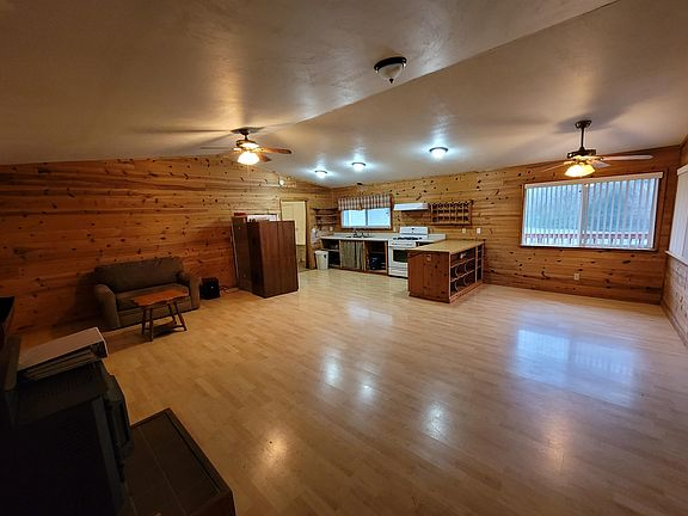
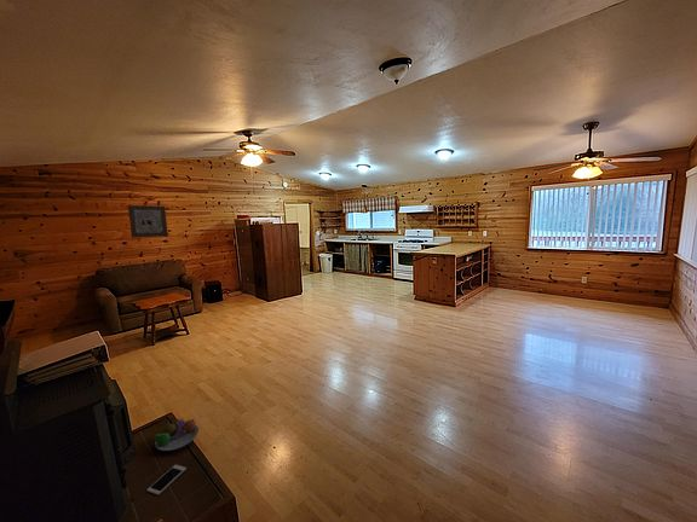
+ fruit bowl [148,418,200,452]
+ cell phone [146,464,188,497]
+ wall art [127,204,169,239]
